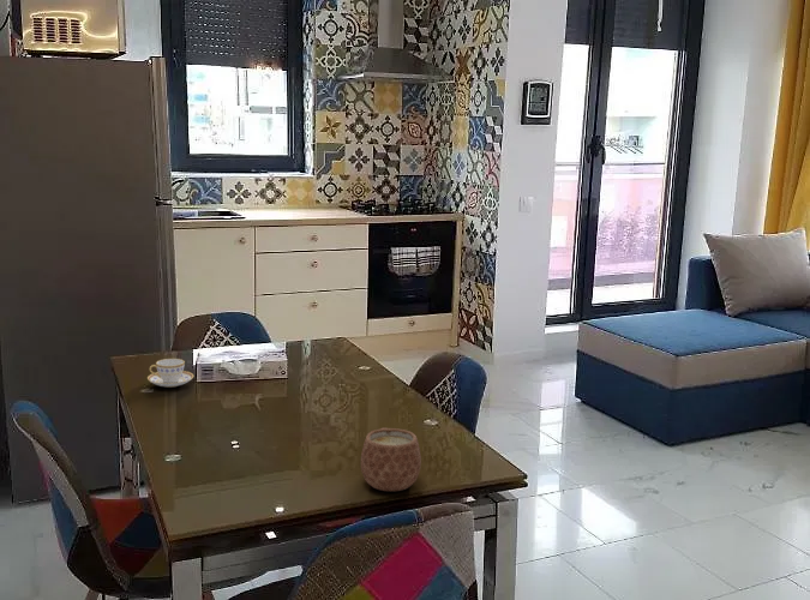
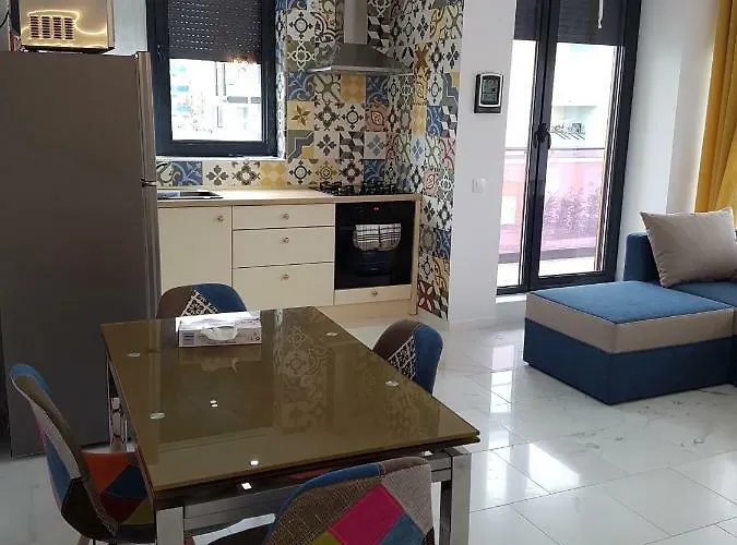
- teacup [146,358,194,389]
- mug [360,427,422,492]
